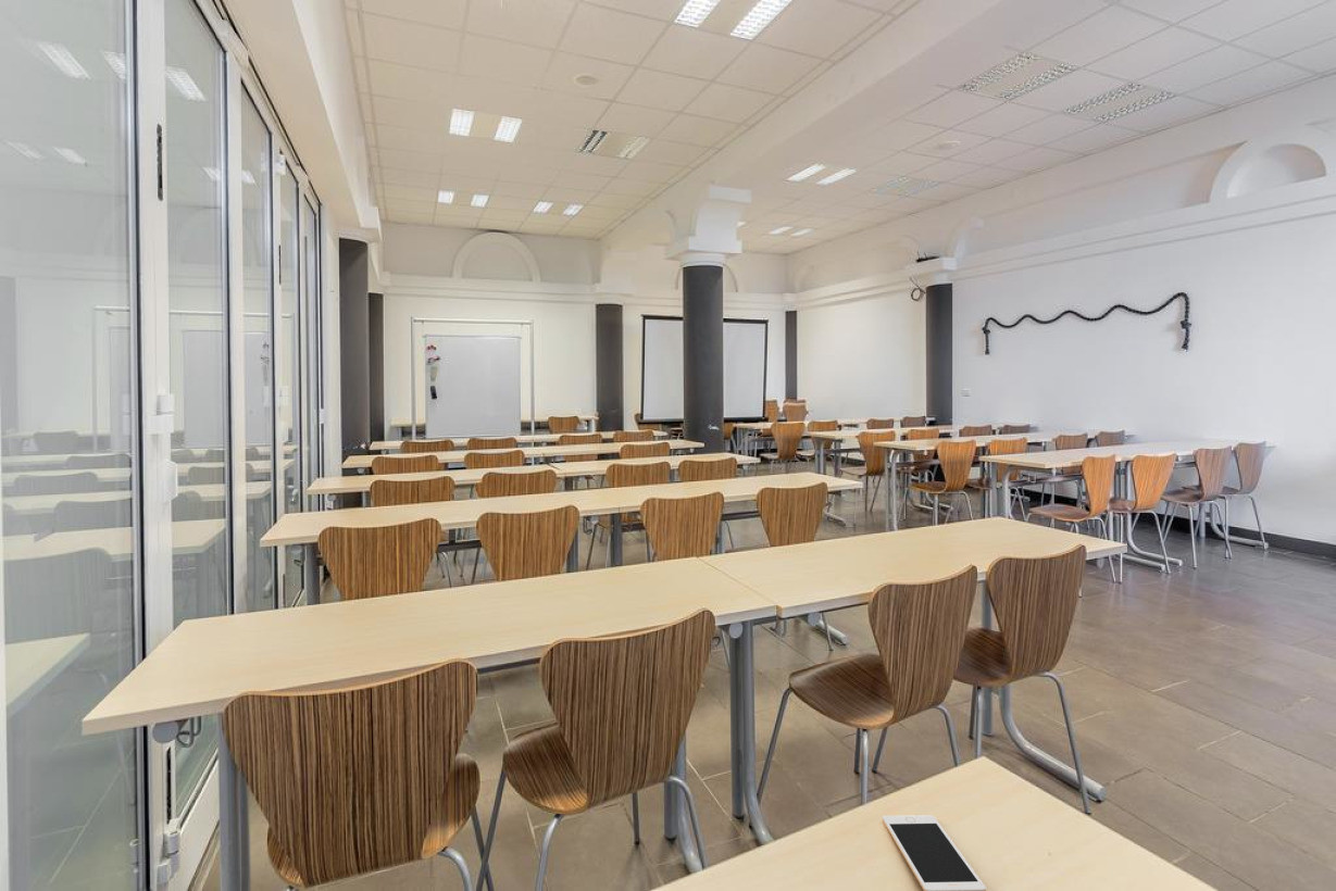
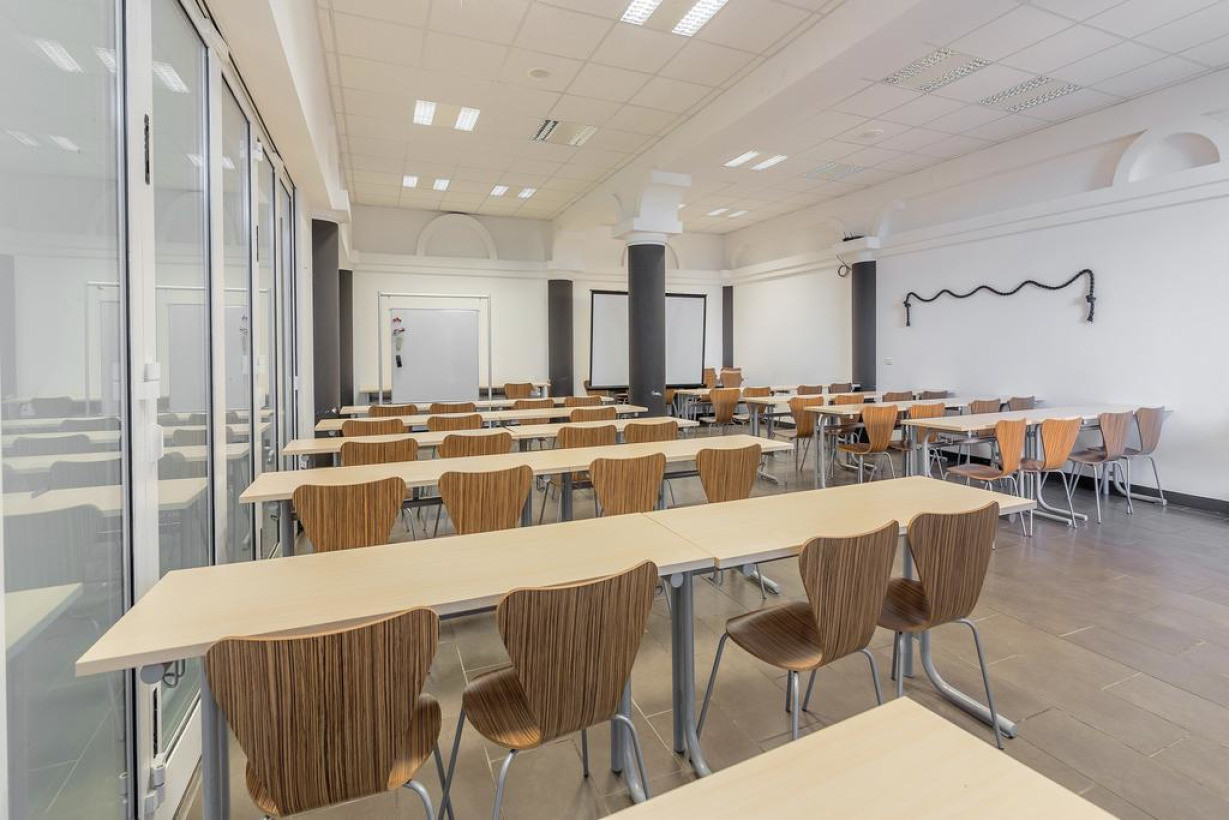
- cell phone [882,814,987,891]
